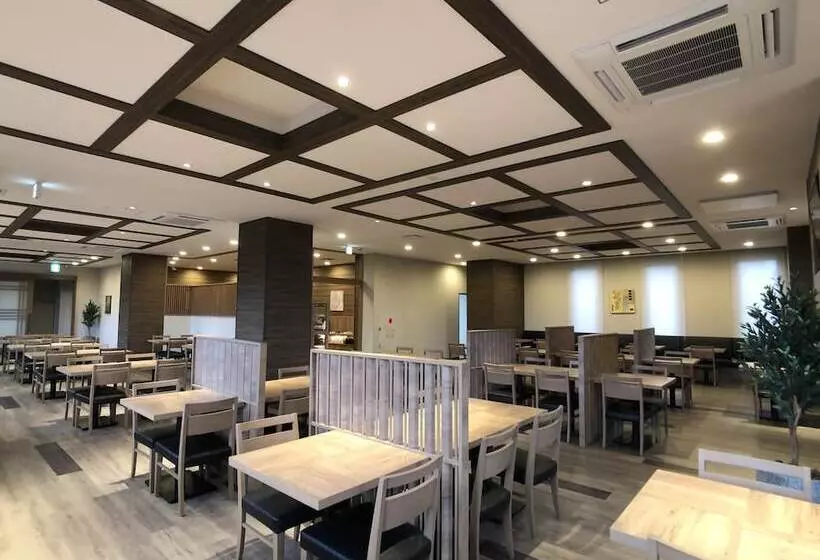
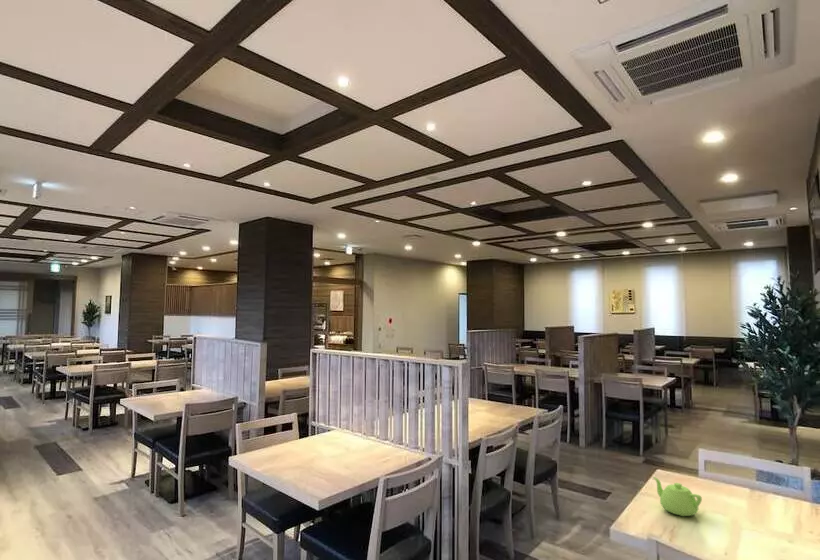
+ teapot [652,476,703,517]
